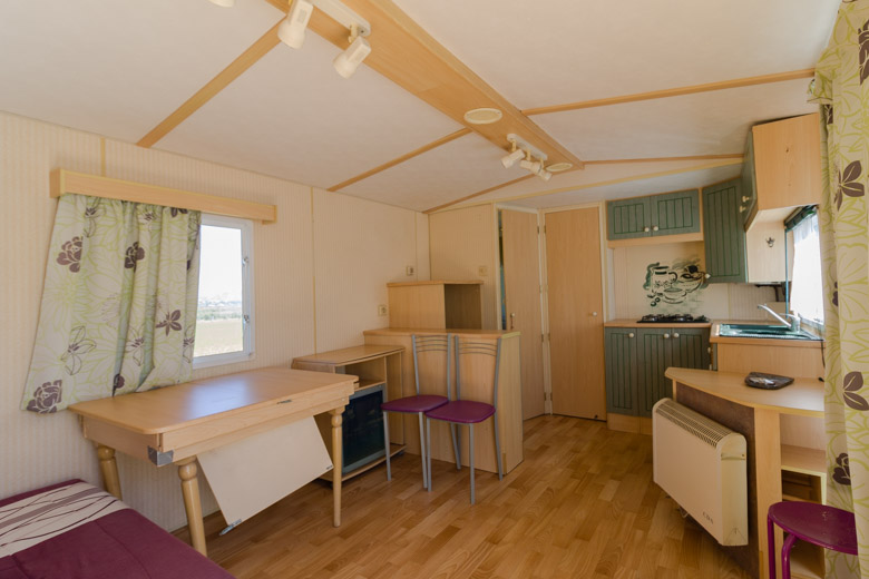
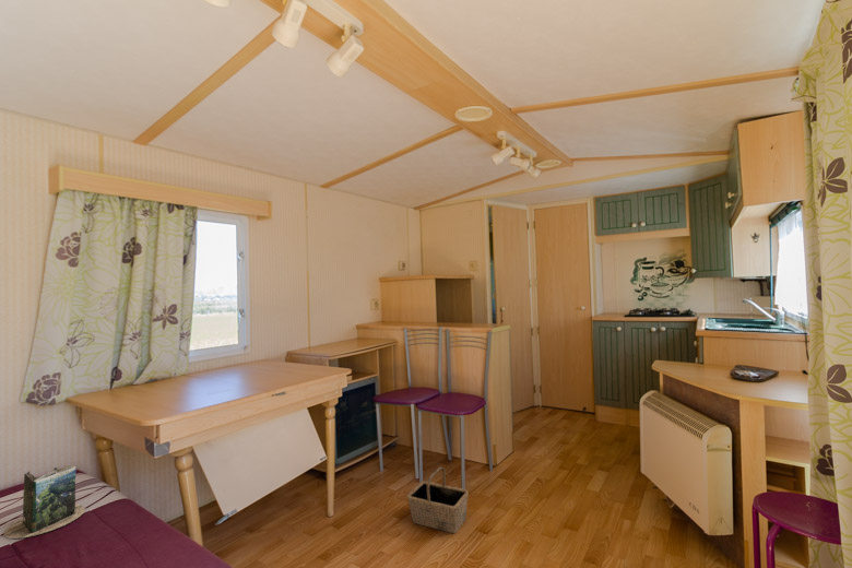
+ book [3,464,86,540]
+ basket [405,466,470,534]
